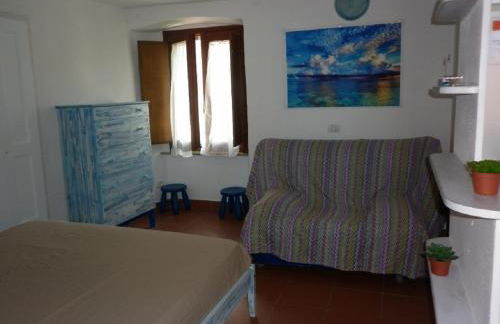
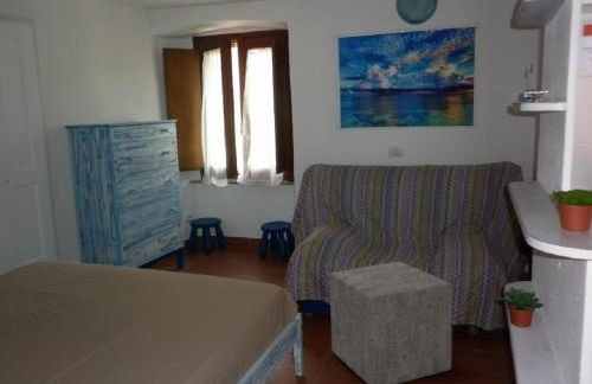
+ stool [329,261,453,384]
